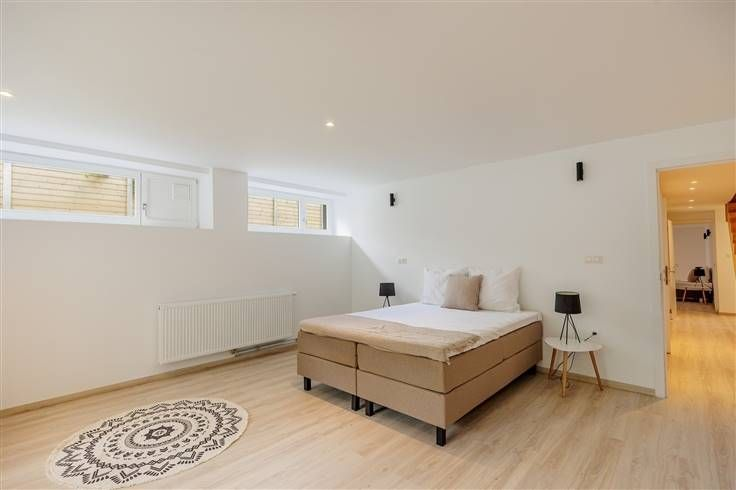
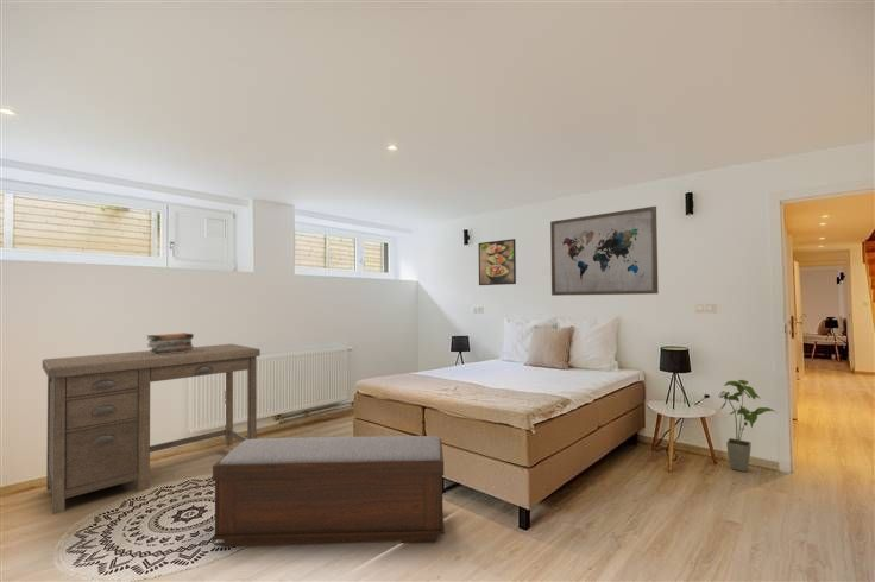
+ wall art [549,205,660,297]
+ bench [212,435,446,548]
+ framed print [477,238,517,286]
+ house plant [717,379,778,473]
+ book stack [145,331,195,355]
+ desk [42,343,262,515]
